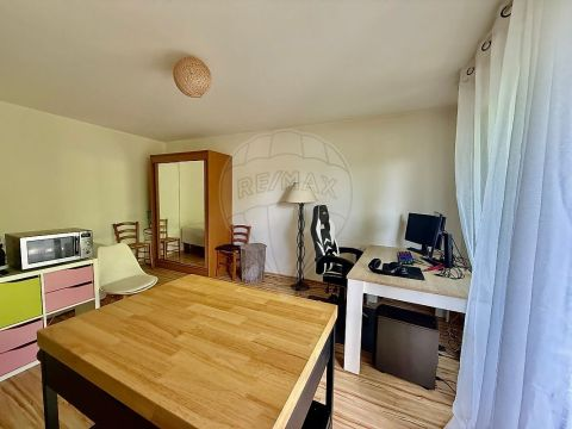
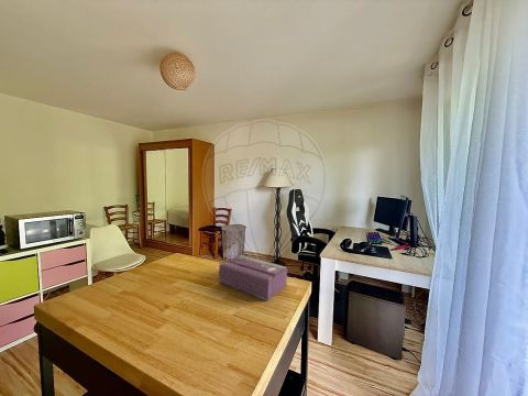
+ tissue box [218,254,288,301]
